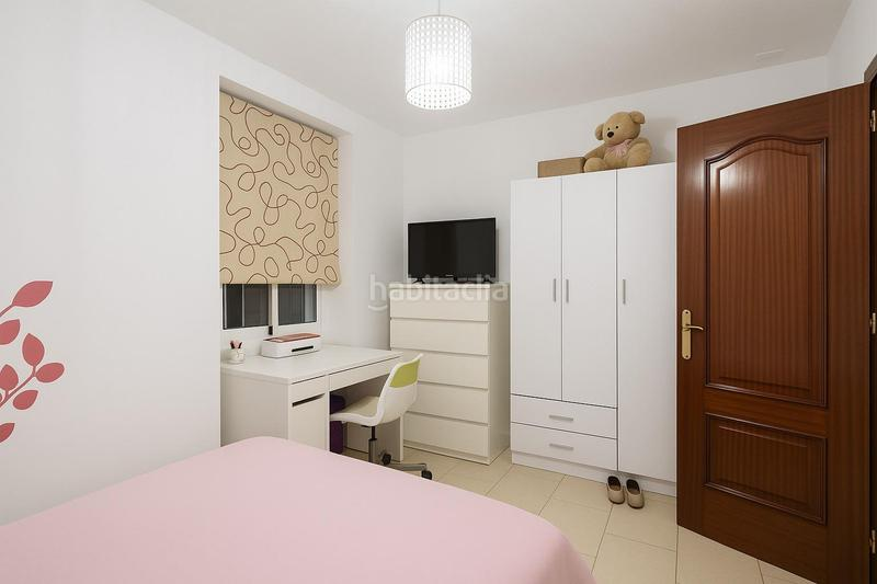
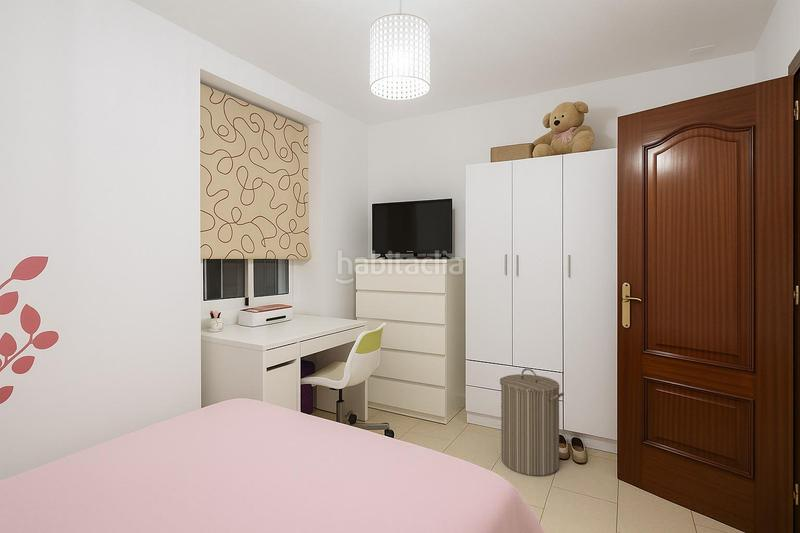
+ laundry hamper [499,367,565,477]
